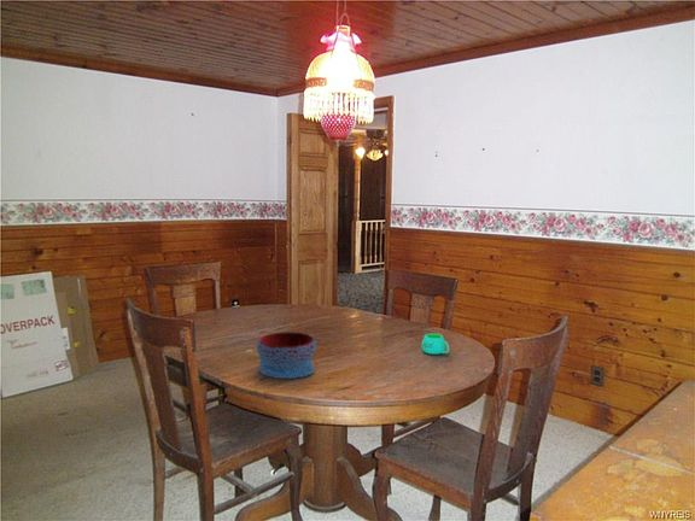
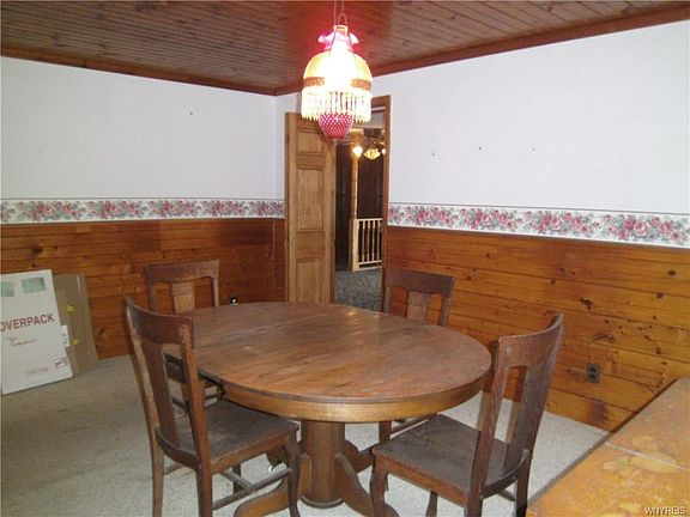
- mug [421,333,450,356]
- bowl [256,330,317,380]
